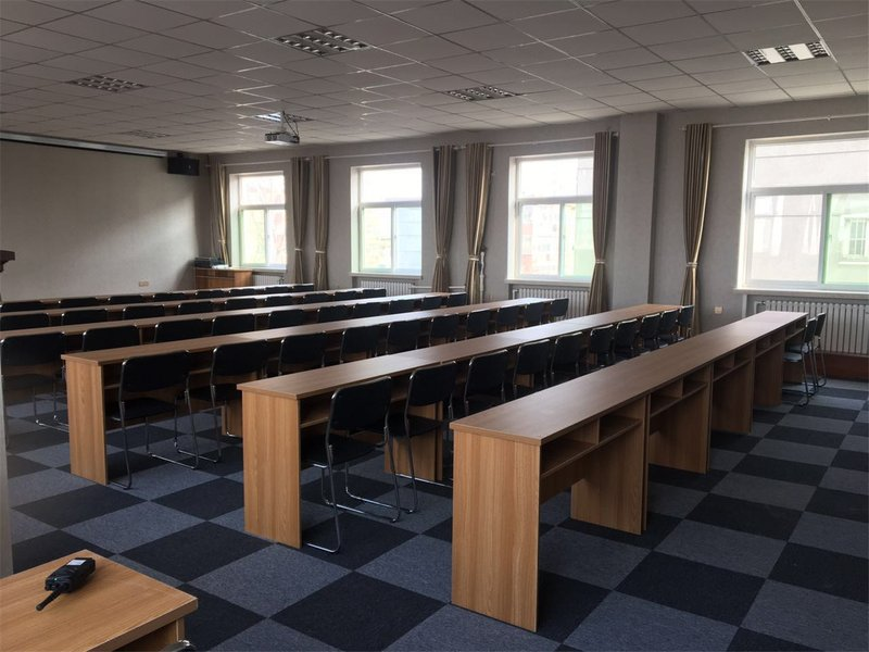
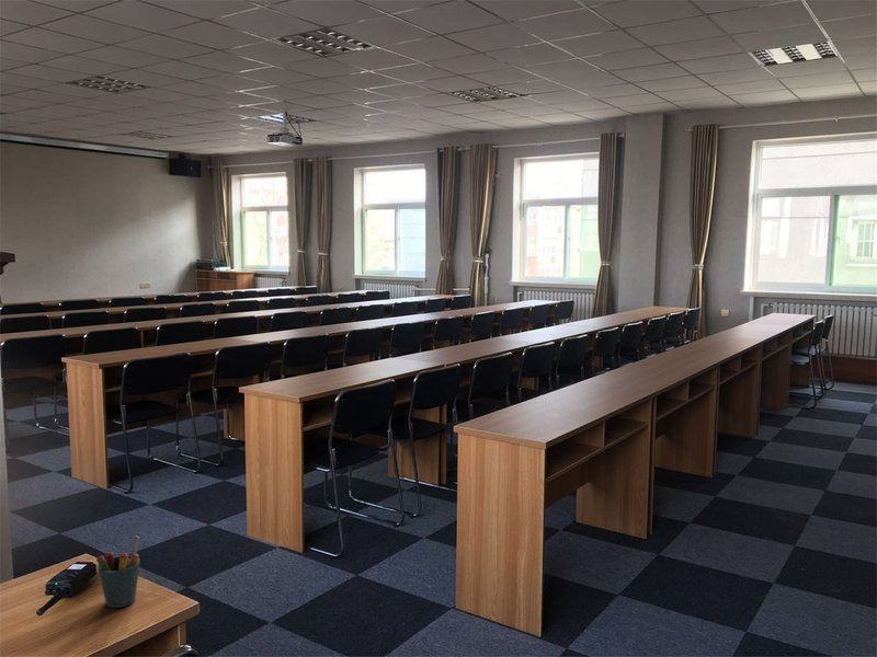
+ pen holder [95,534,141,609]
